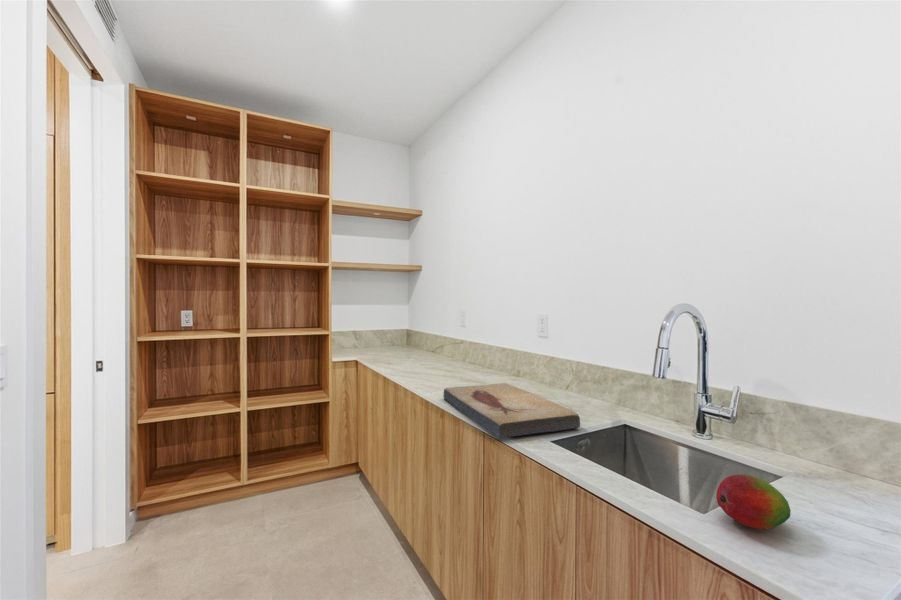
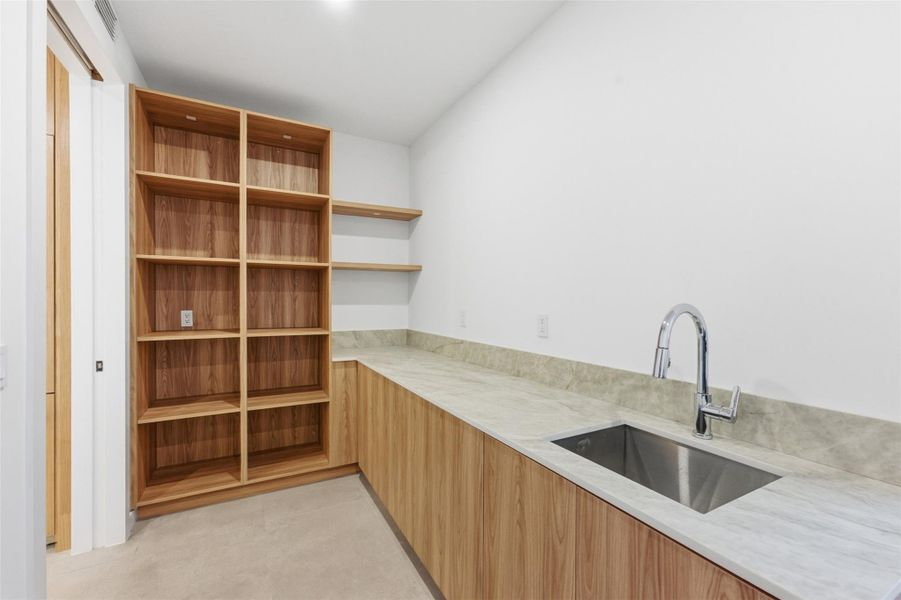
- fruit [715,474,792,530]
- fish fossil [443,382,581,439]
